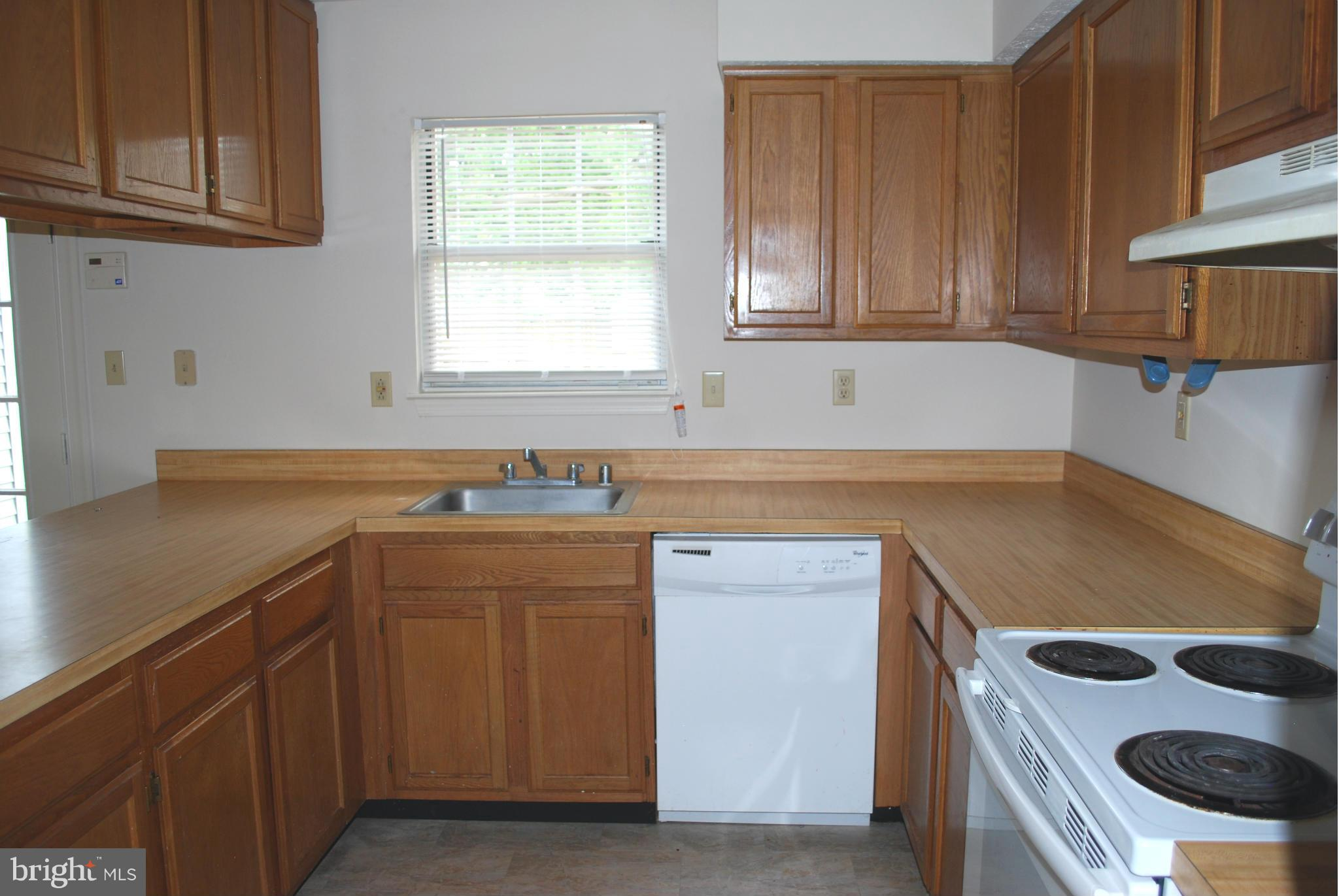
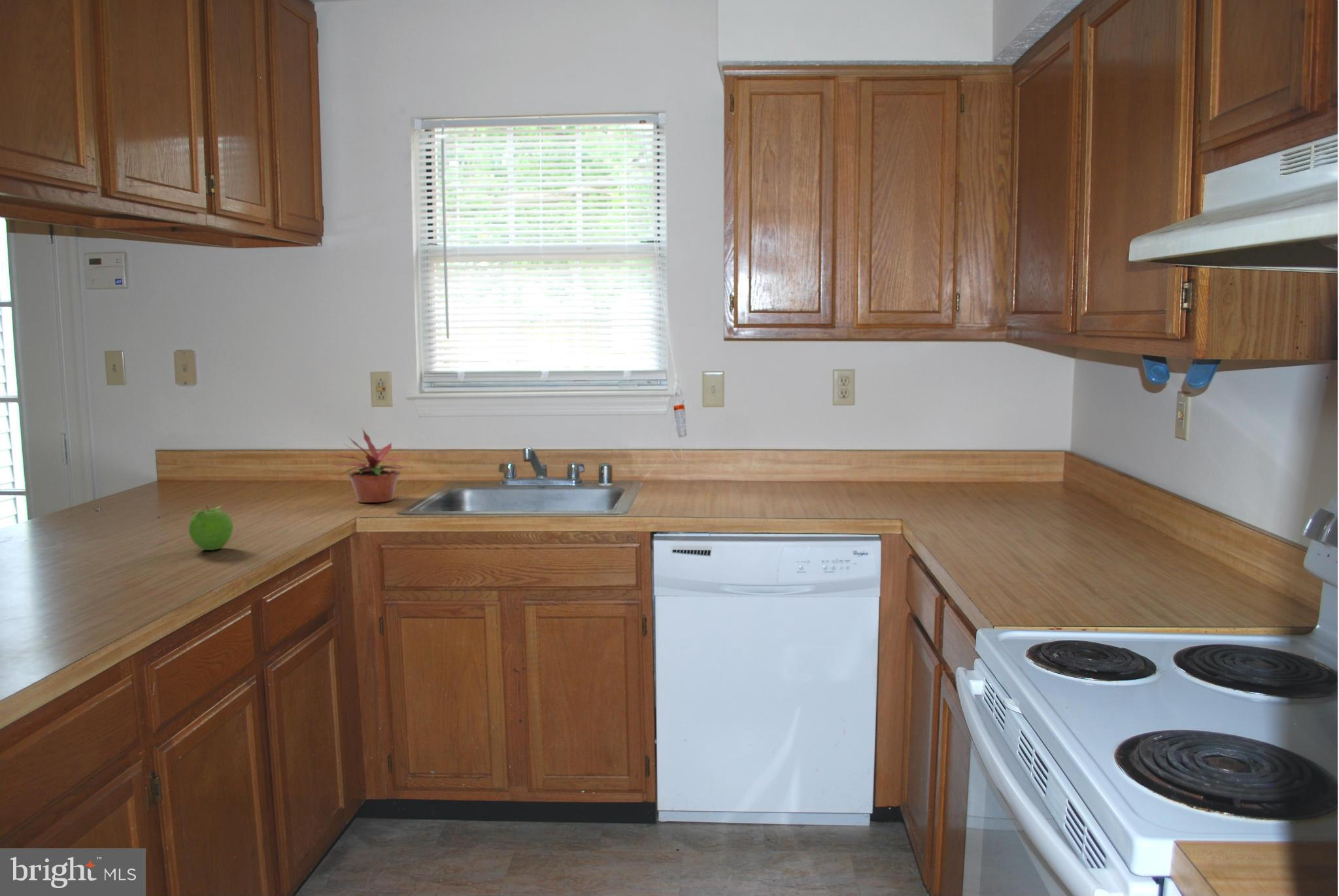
+ potted plant [330,428,420,503]
+ fruit [188,505,234,551]
